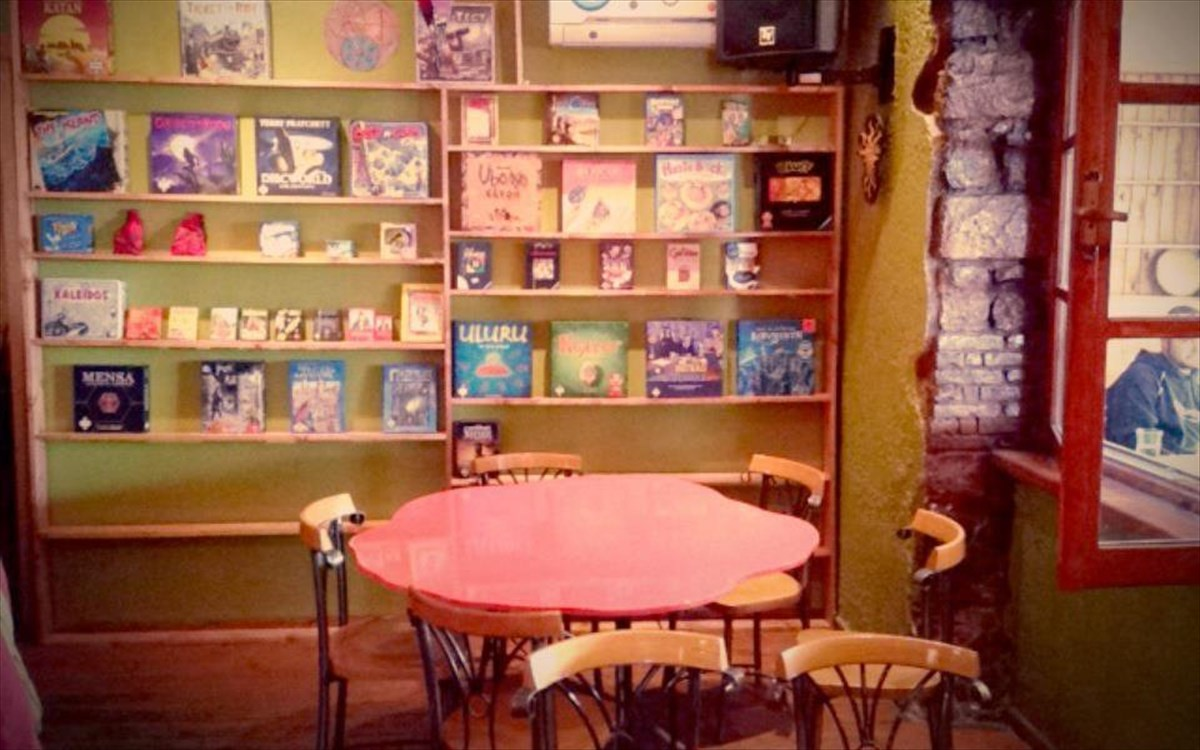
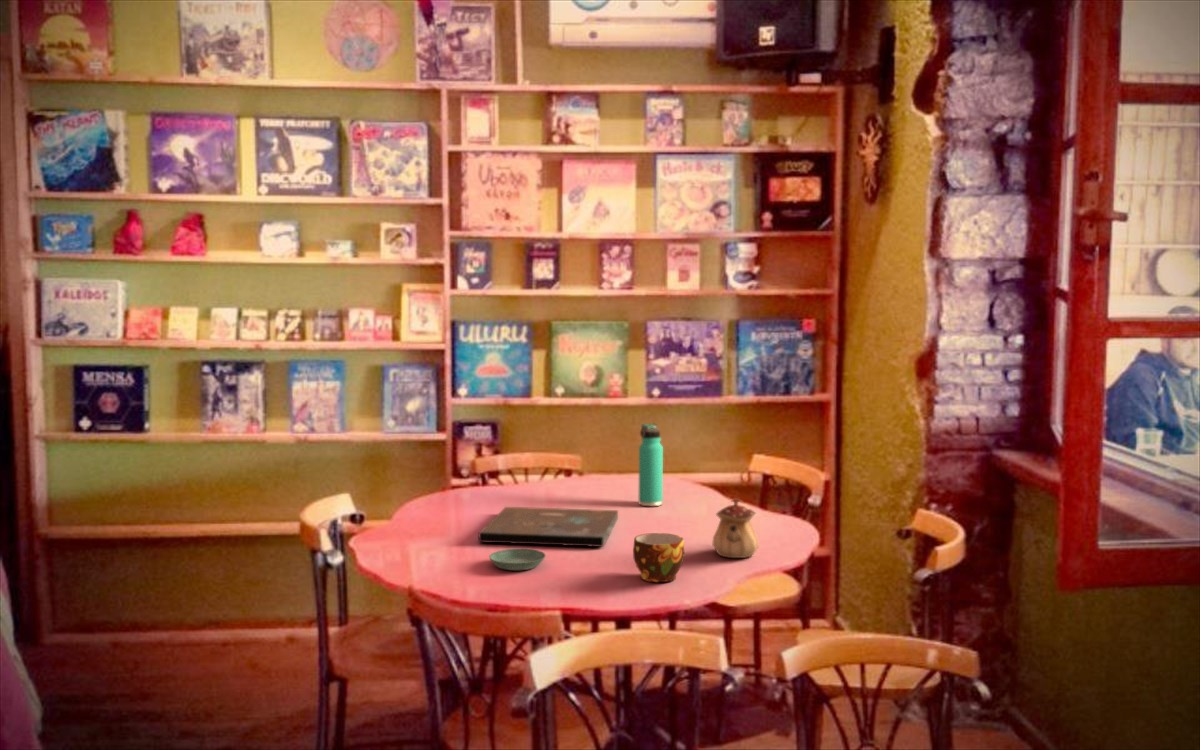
+ thermos bottle [638,423,664,507]
+ board game [478,506,619,548]
+ teapot [711,497,760,559]
+ cup [632,532,685,583]
+ saucer [488,548,547,571]
